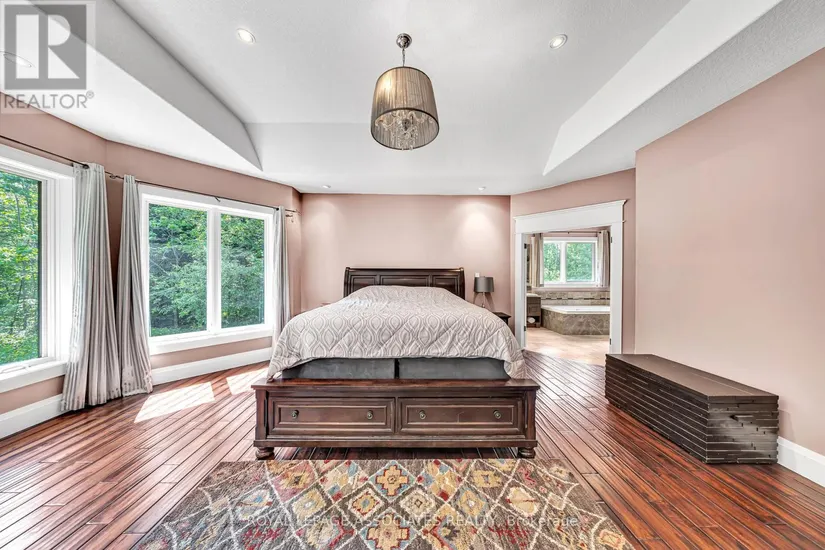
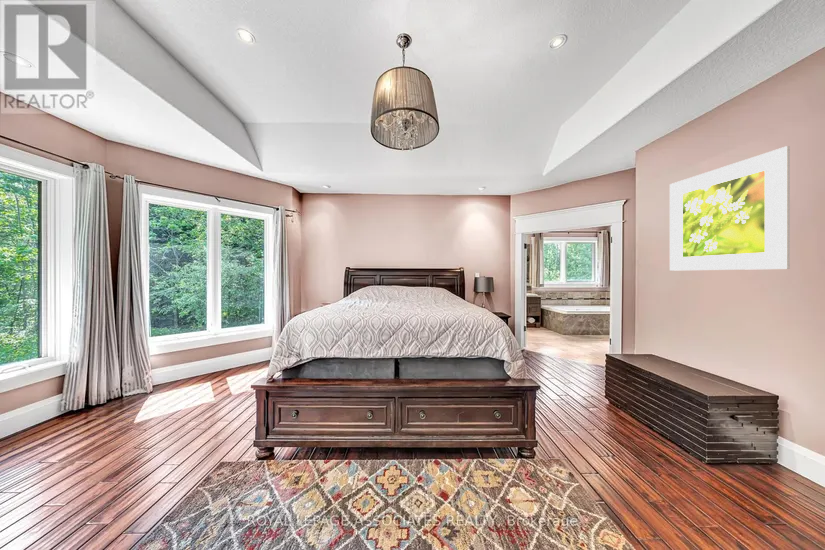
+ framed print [669,145,791,272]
